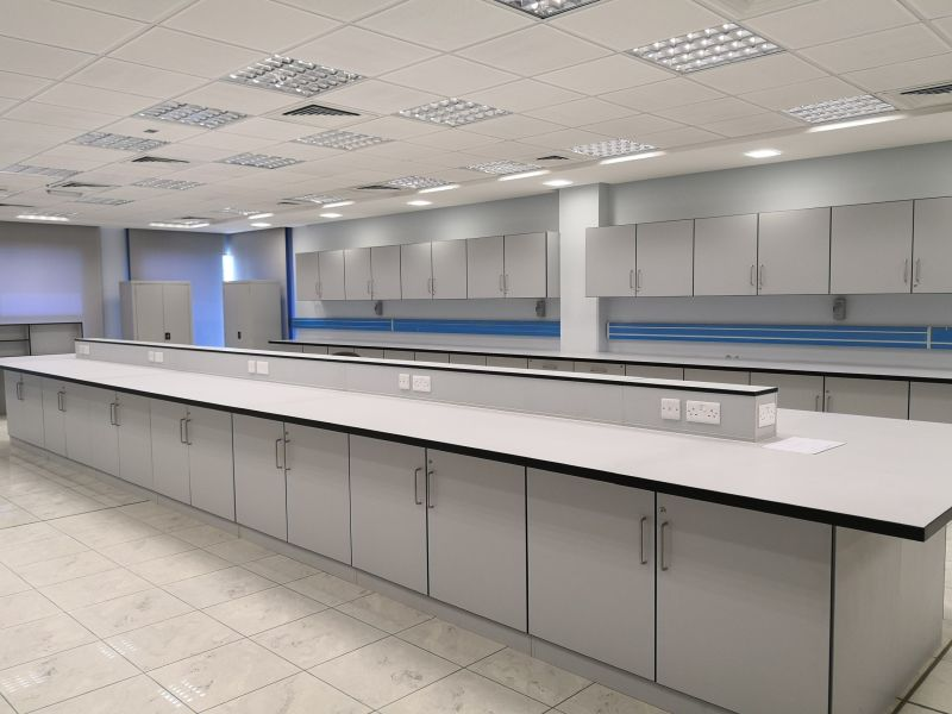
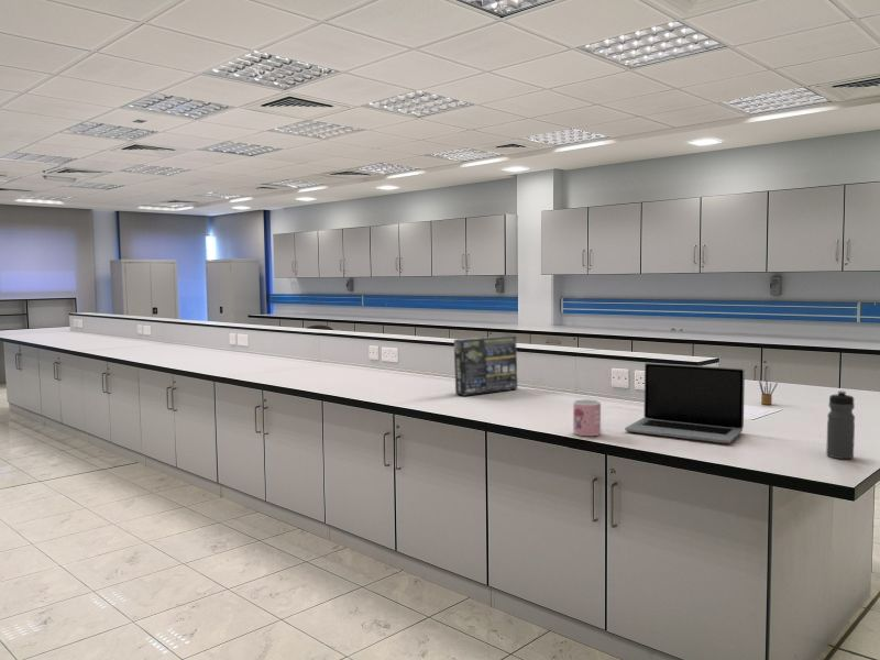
+ pencil box [758,380,779,406]
+ water bottle [825,389,856,460]
+ laptop [624,362,746,444]
+ box [453,334,518,397]
+ mug [572,398,602,437]
